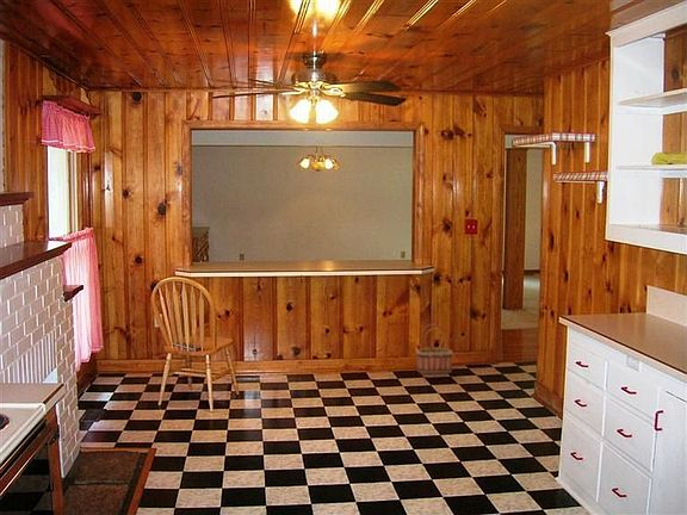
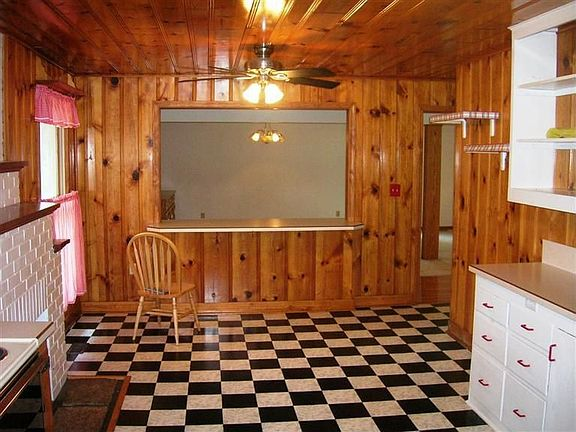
- basket [415,323,454,374]
